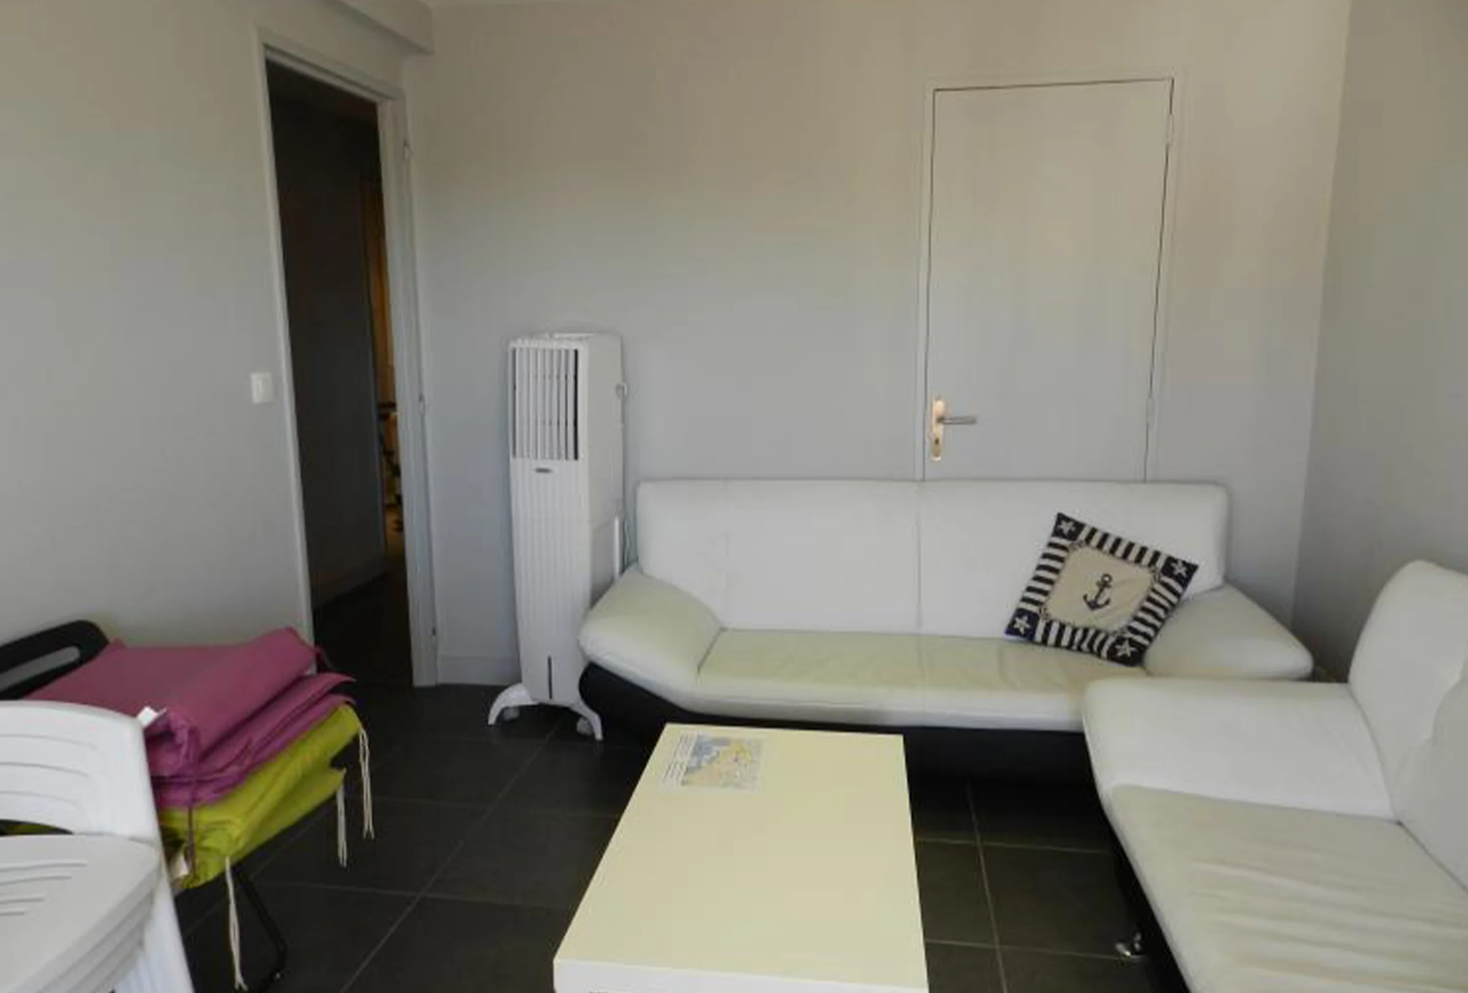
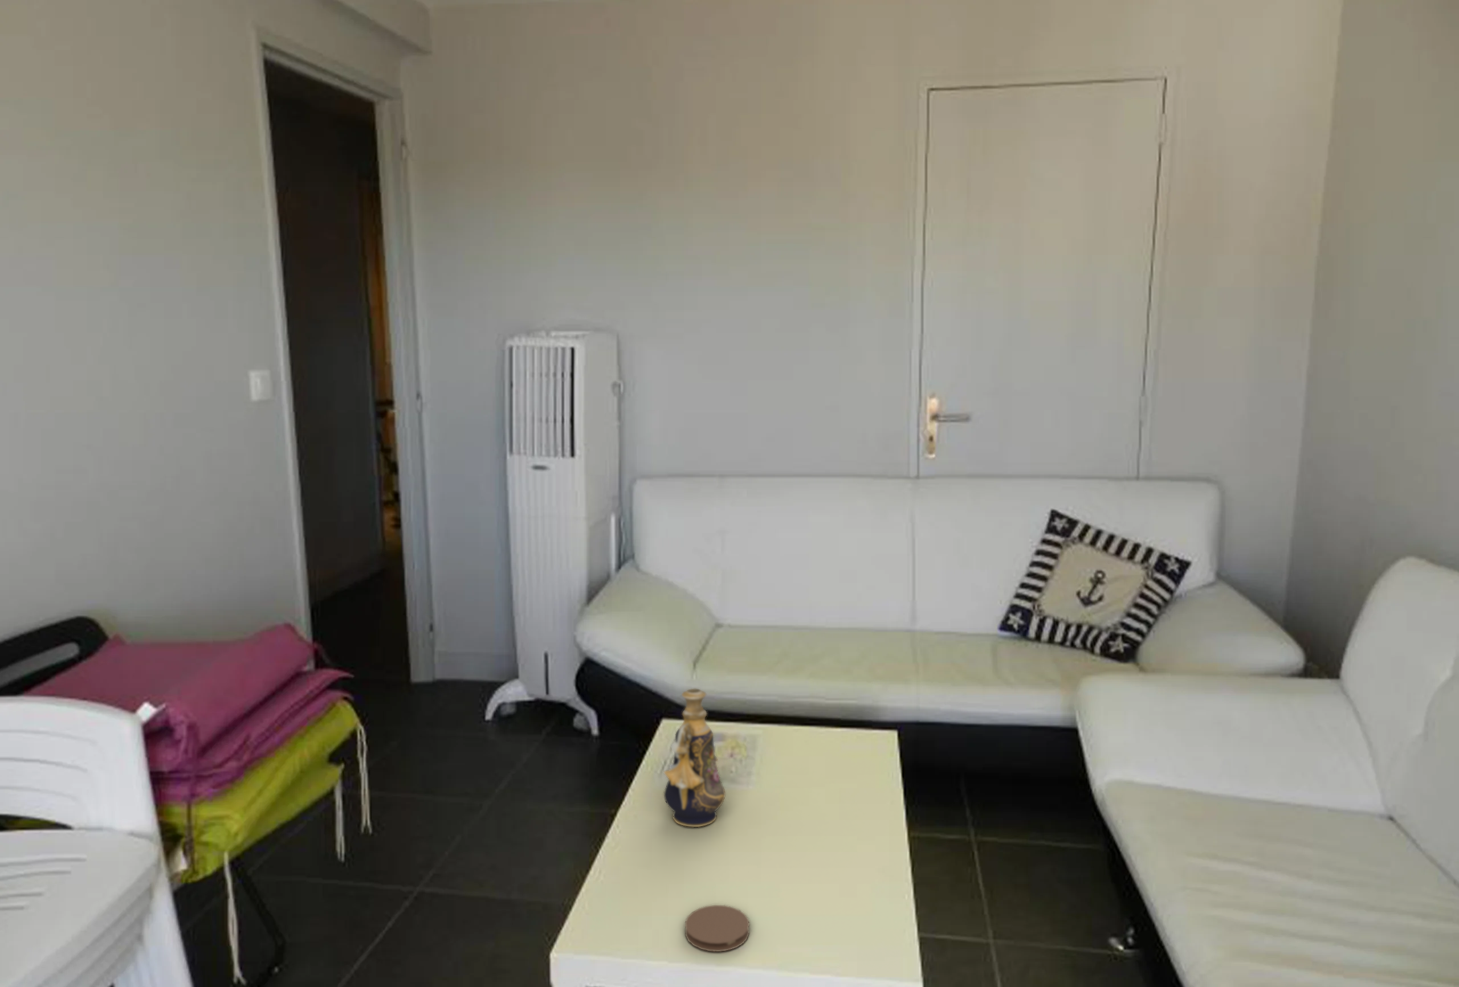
+ decorative vase [662,688,726,827]
+ coaster [684,904,750,952]
